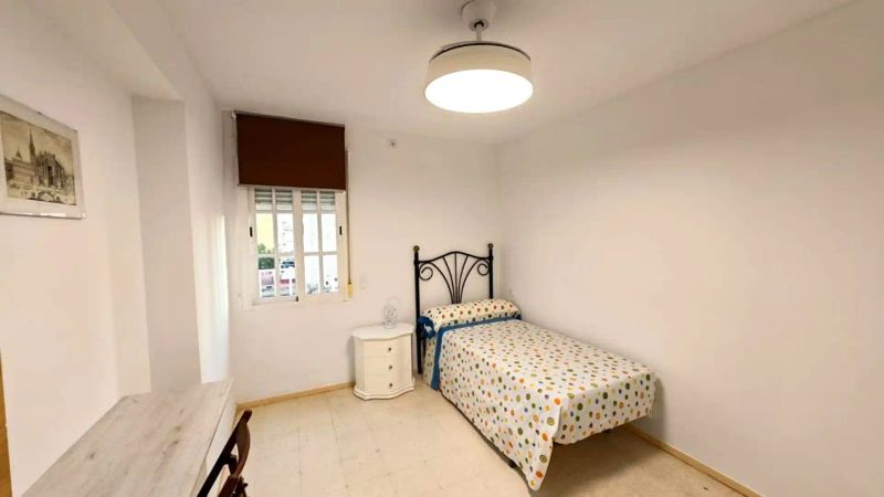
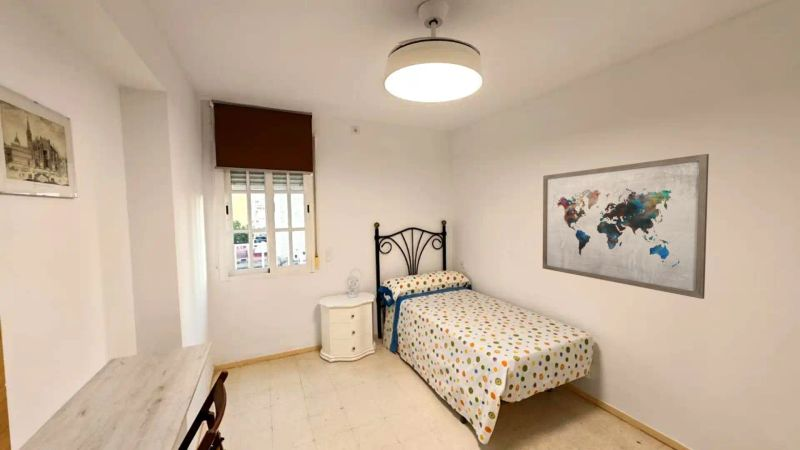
+ wall art [542,153,710,300]
